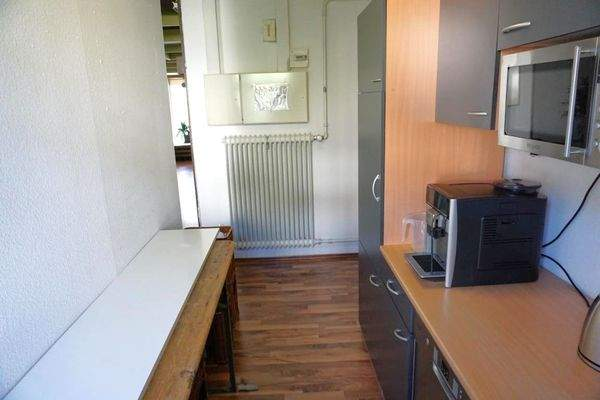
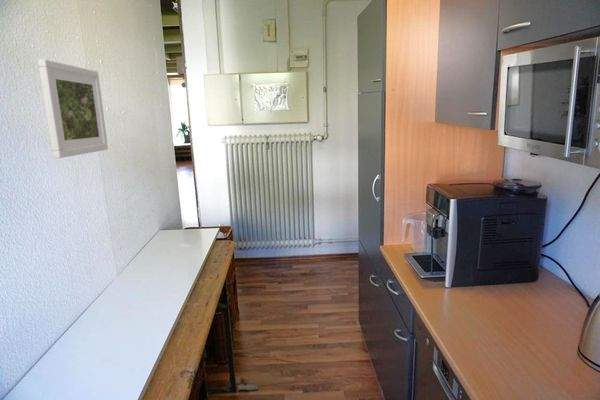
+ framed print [37,58,109,159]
